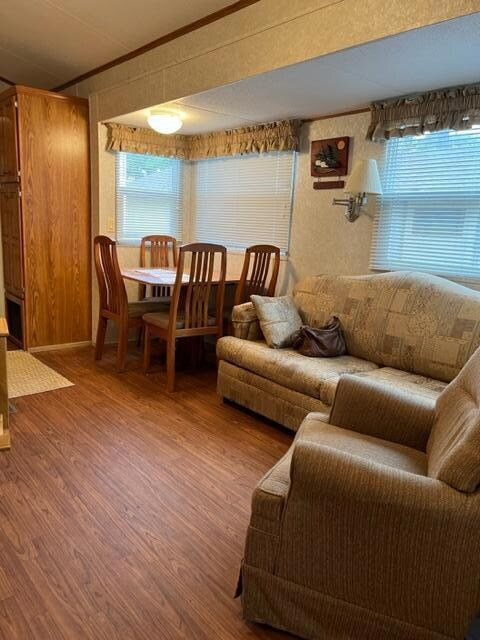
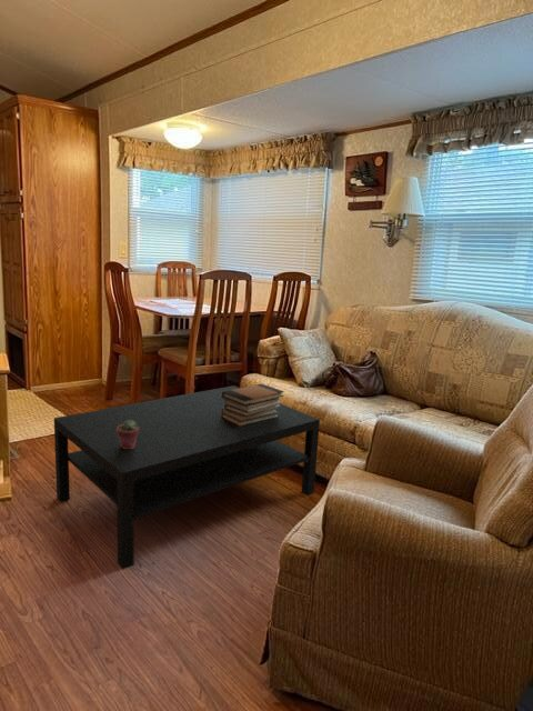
+ potted succulent [117,420,139,449]
+ coffee table [53,384,321,570]
+ book stack [221,382,285,427]
